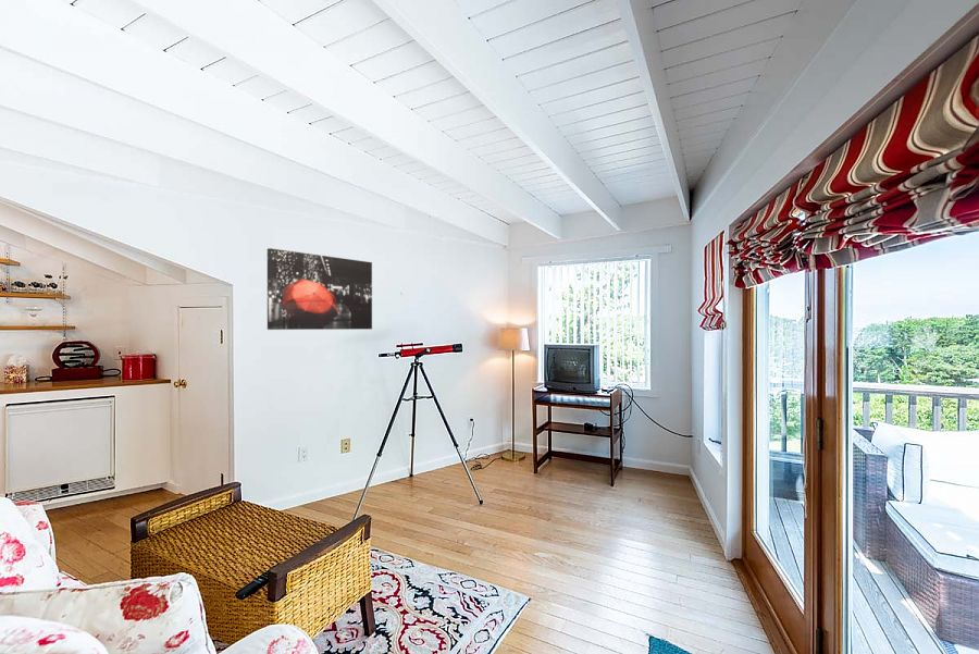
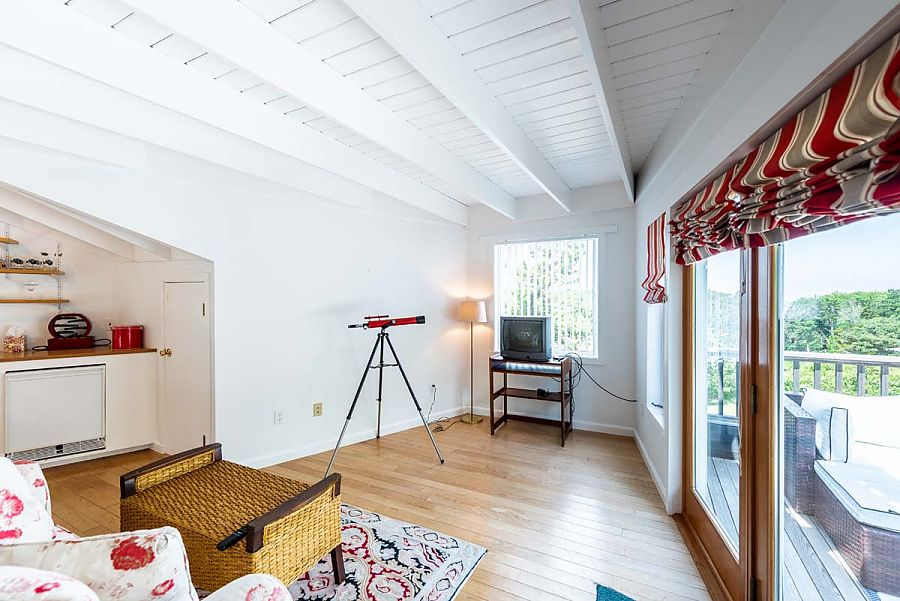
- wall art [267,247,373,331]
